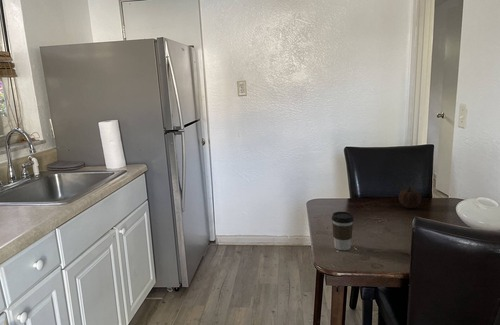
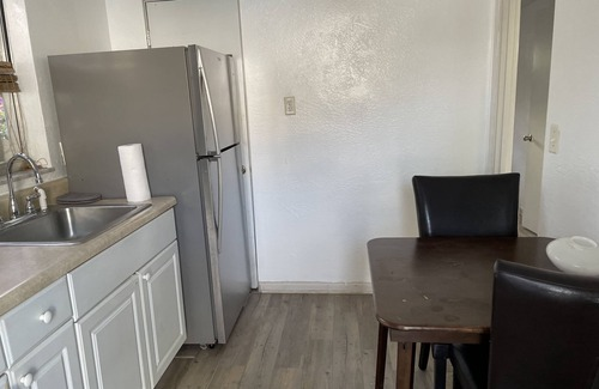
- fruit [398,186,422,209]
- coffee cup [331,211,355,251]
